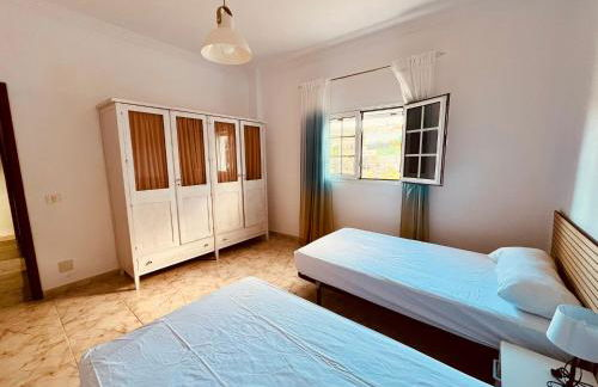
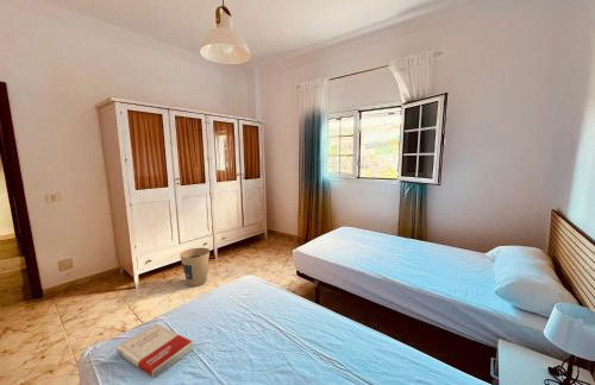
+ book [115,322,194,379]
+ trash can [178,247,211,288]
